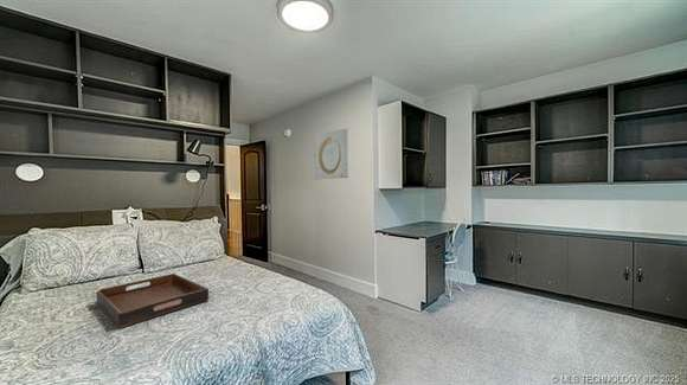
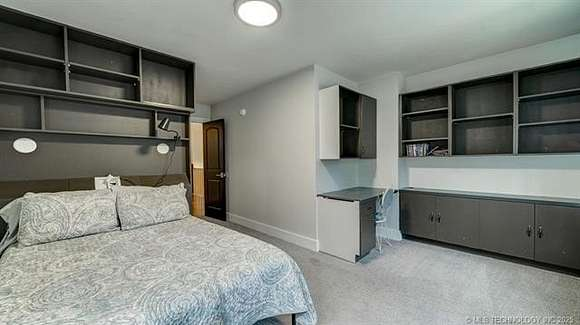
- serving tray [96,272,210,329]
- wall art [313,128,349,180]
